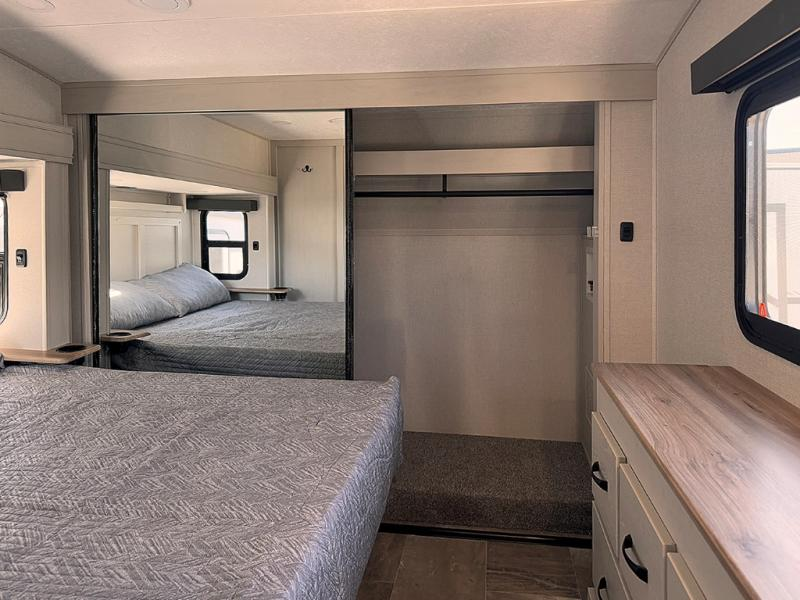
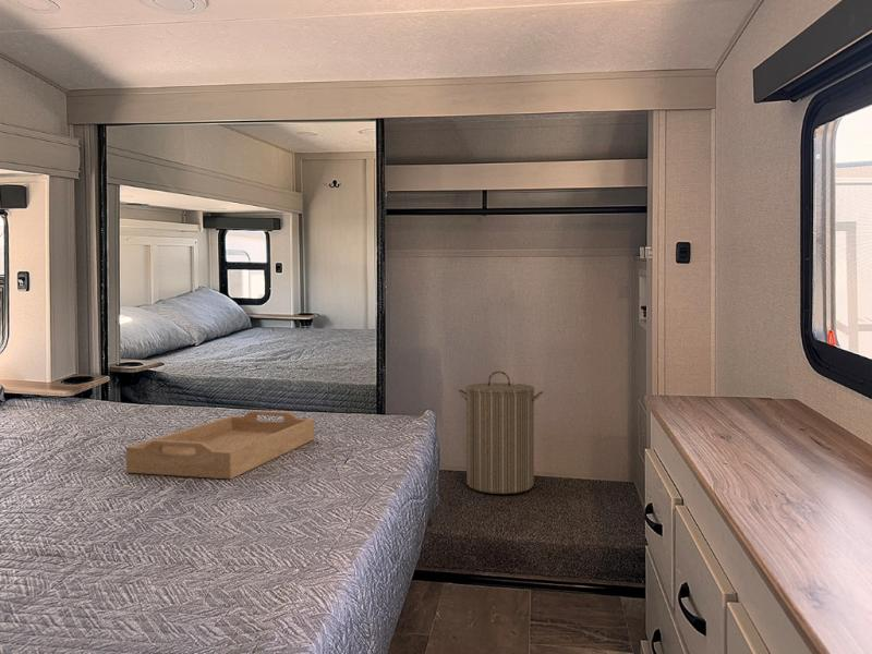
+ laundry hamper [458,370,544,495]
+ serving tray [125,410,315,480]
